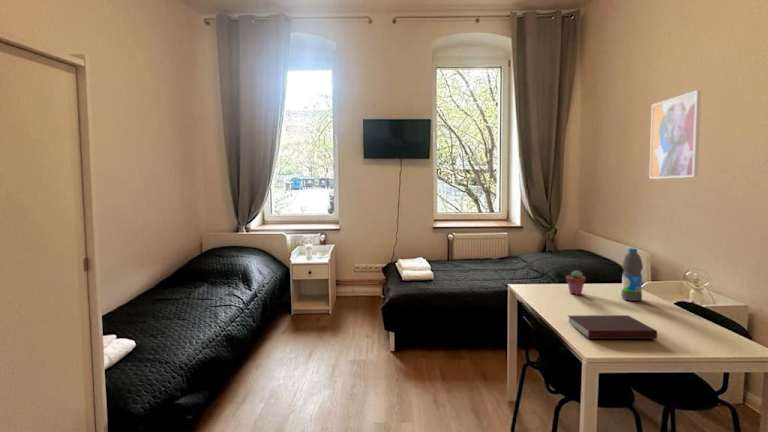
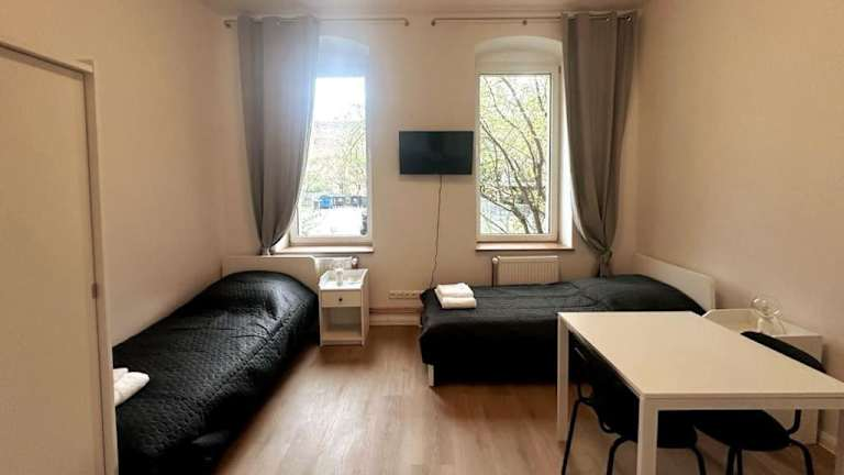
- wall art [648,89,702,180]
- potted succulent [565,269,587,296]
- notebook [567,314,658,340]
- water bottle [620,247,644,302]
